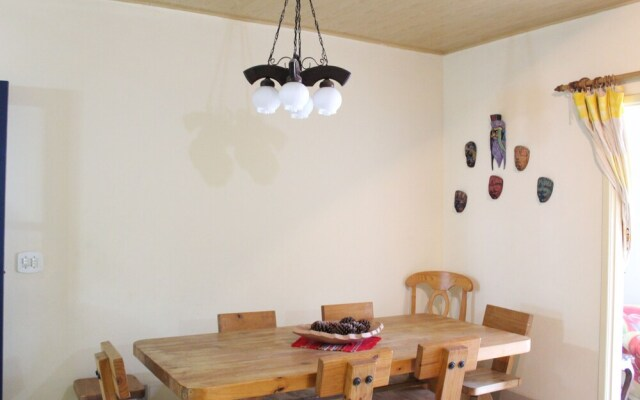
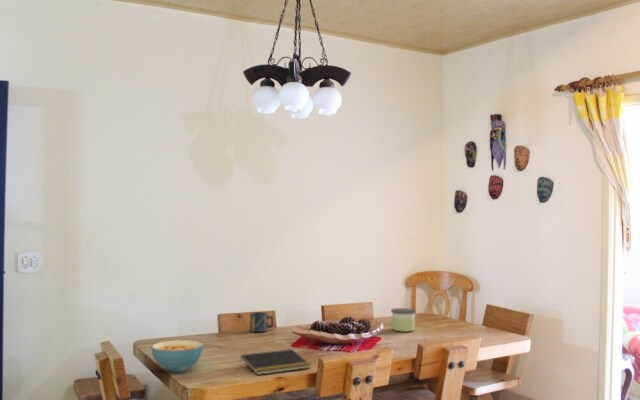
+ cereal bowl [150,339,204,373]
+ cup [249,311,274,333]
+ notepad [239,348,311,376]
+ candle [390,307,417,333]
